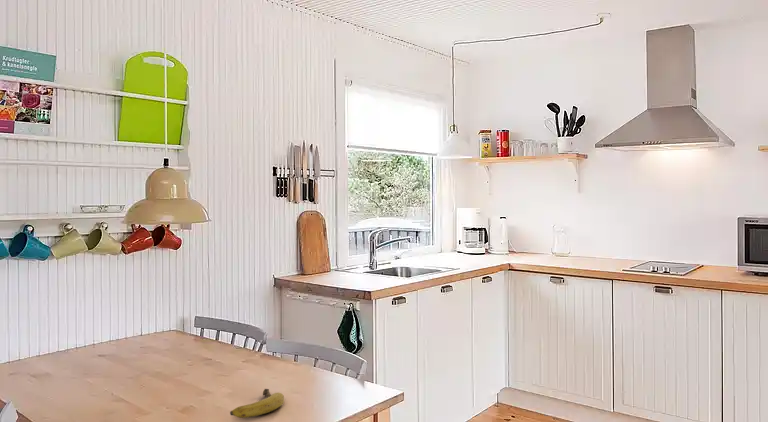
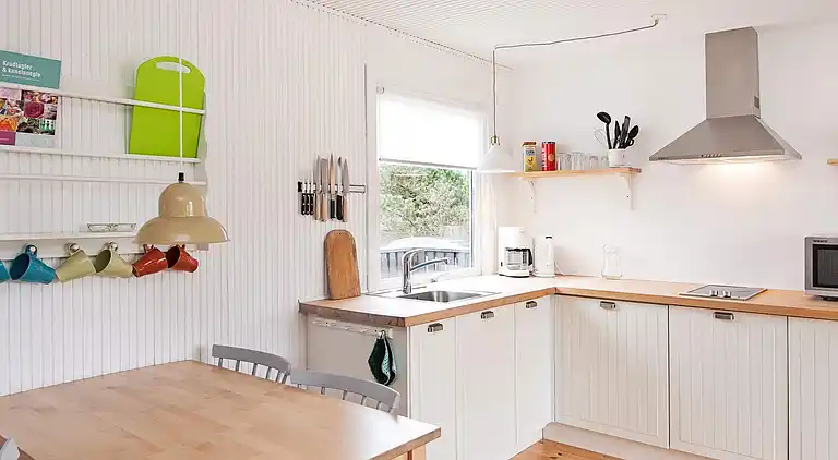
- fruit [229,388,285,419]
